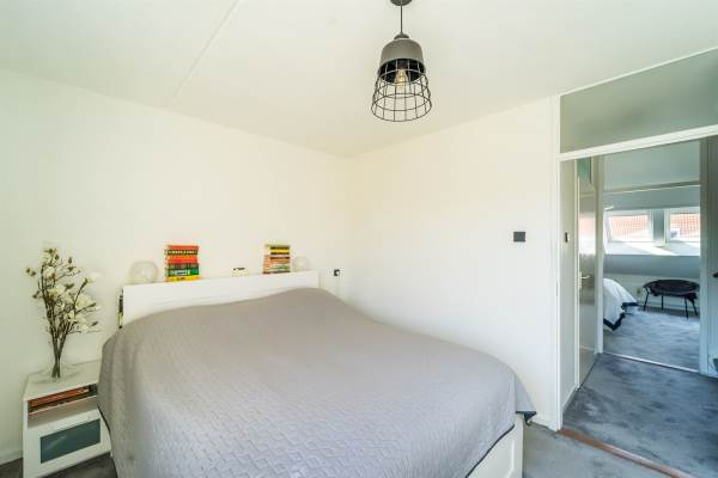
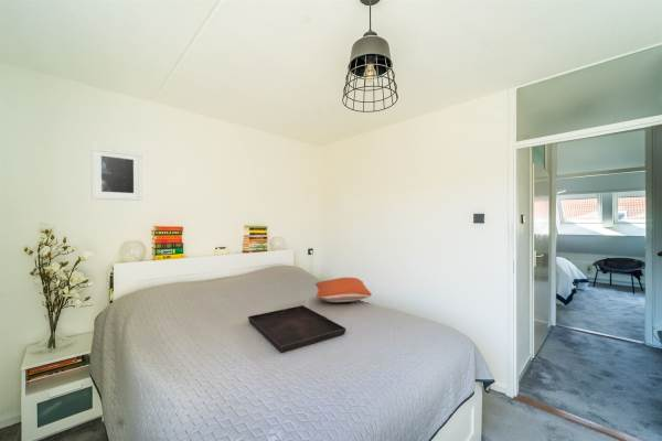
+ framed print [90,146,143,202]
+ serving tray [247,304,346,354]
+ pillow [314,277,373,303]
